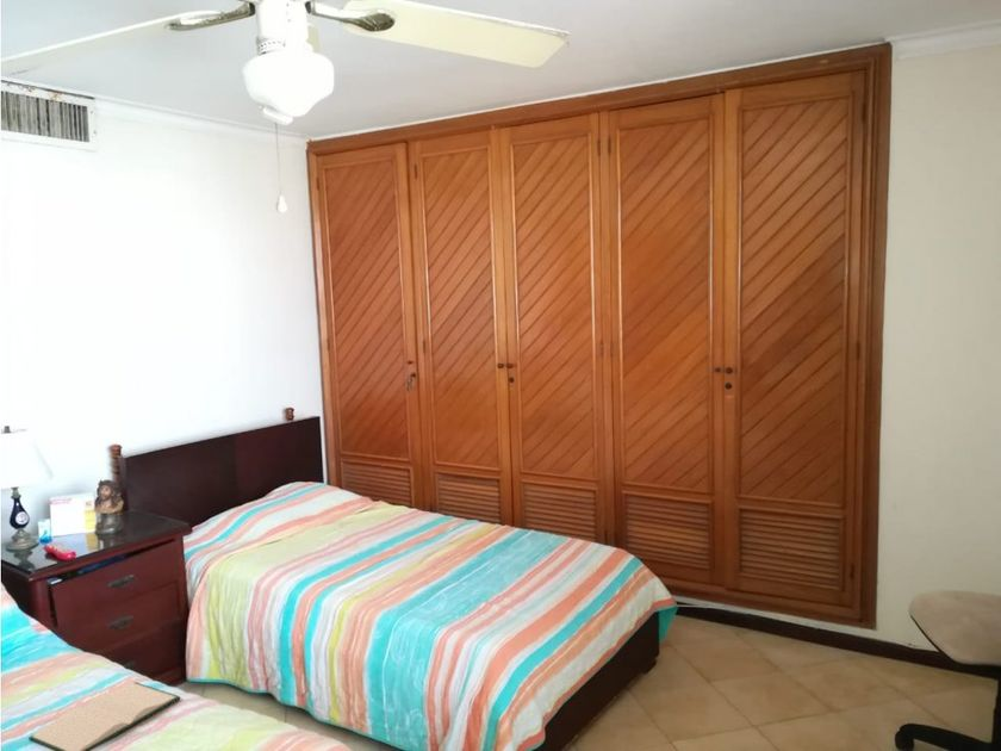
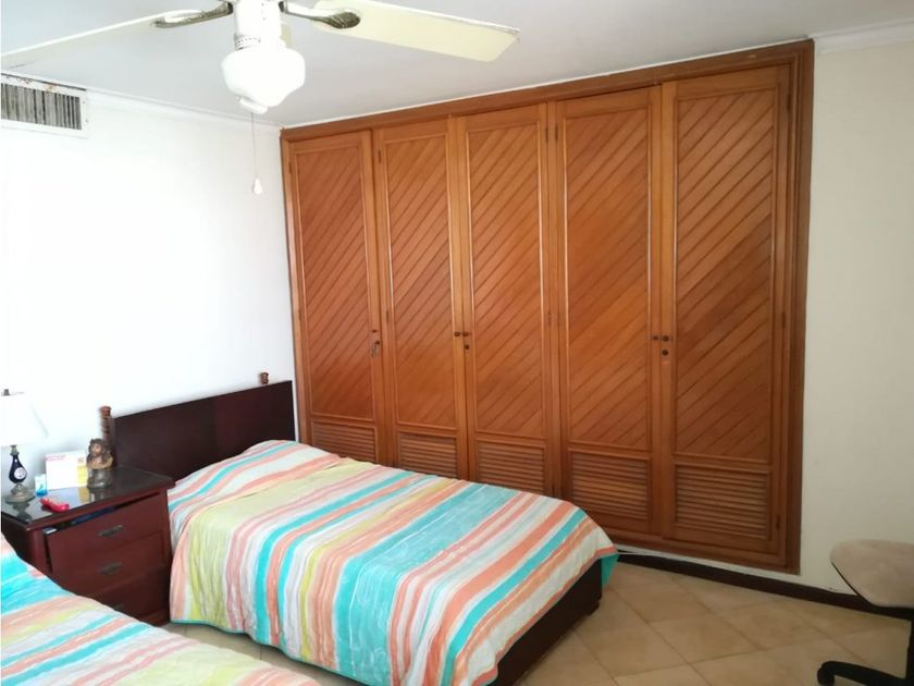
- hardback book [27,681,181,751]
